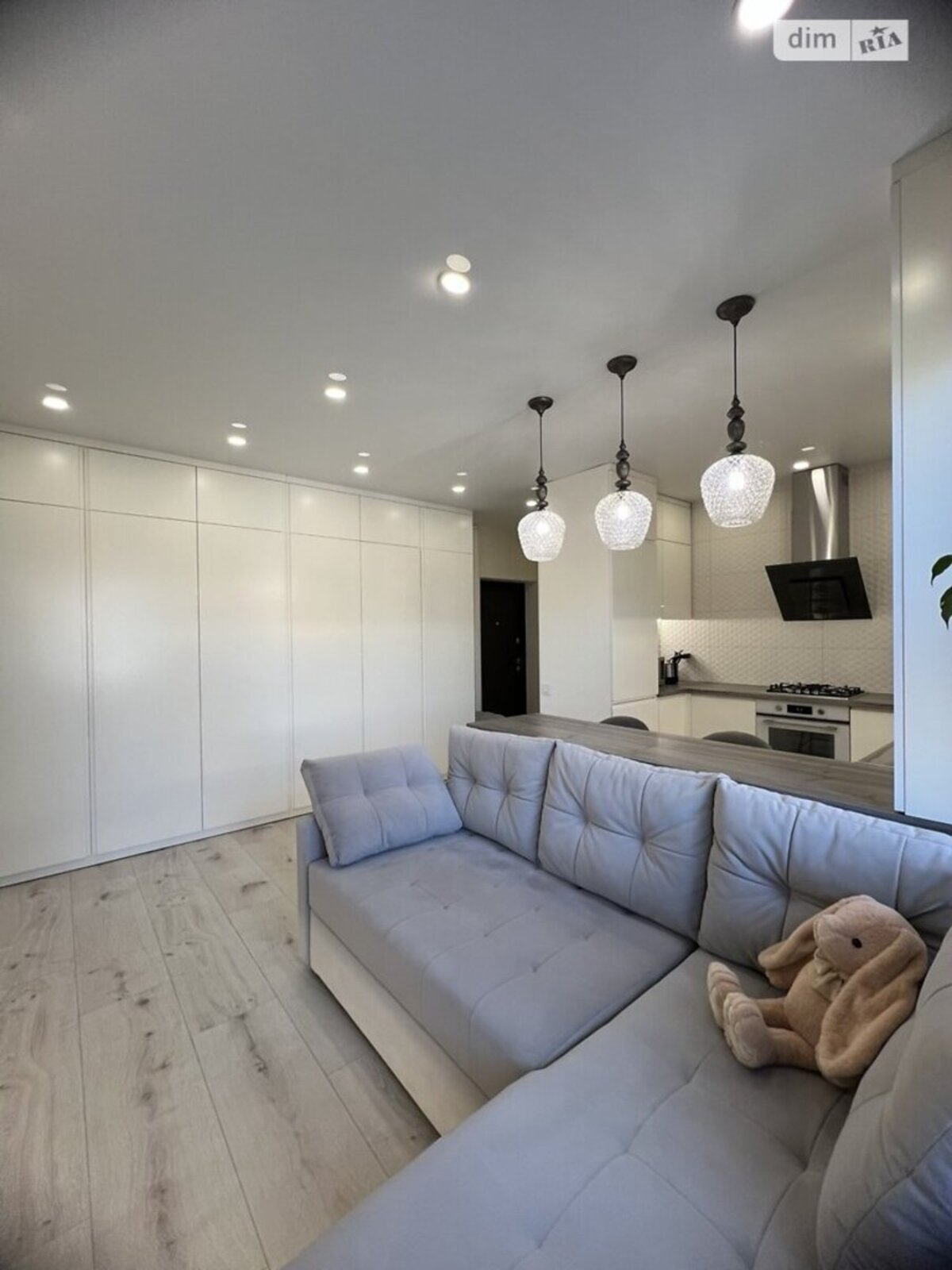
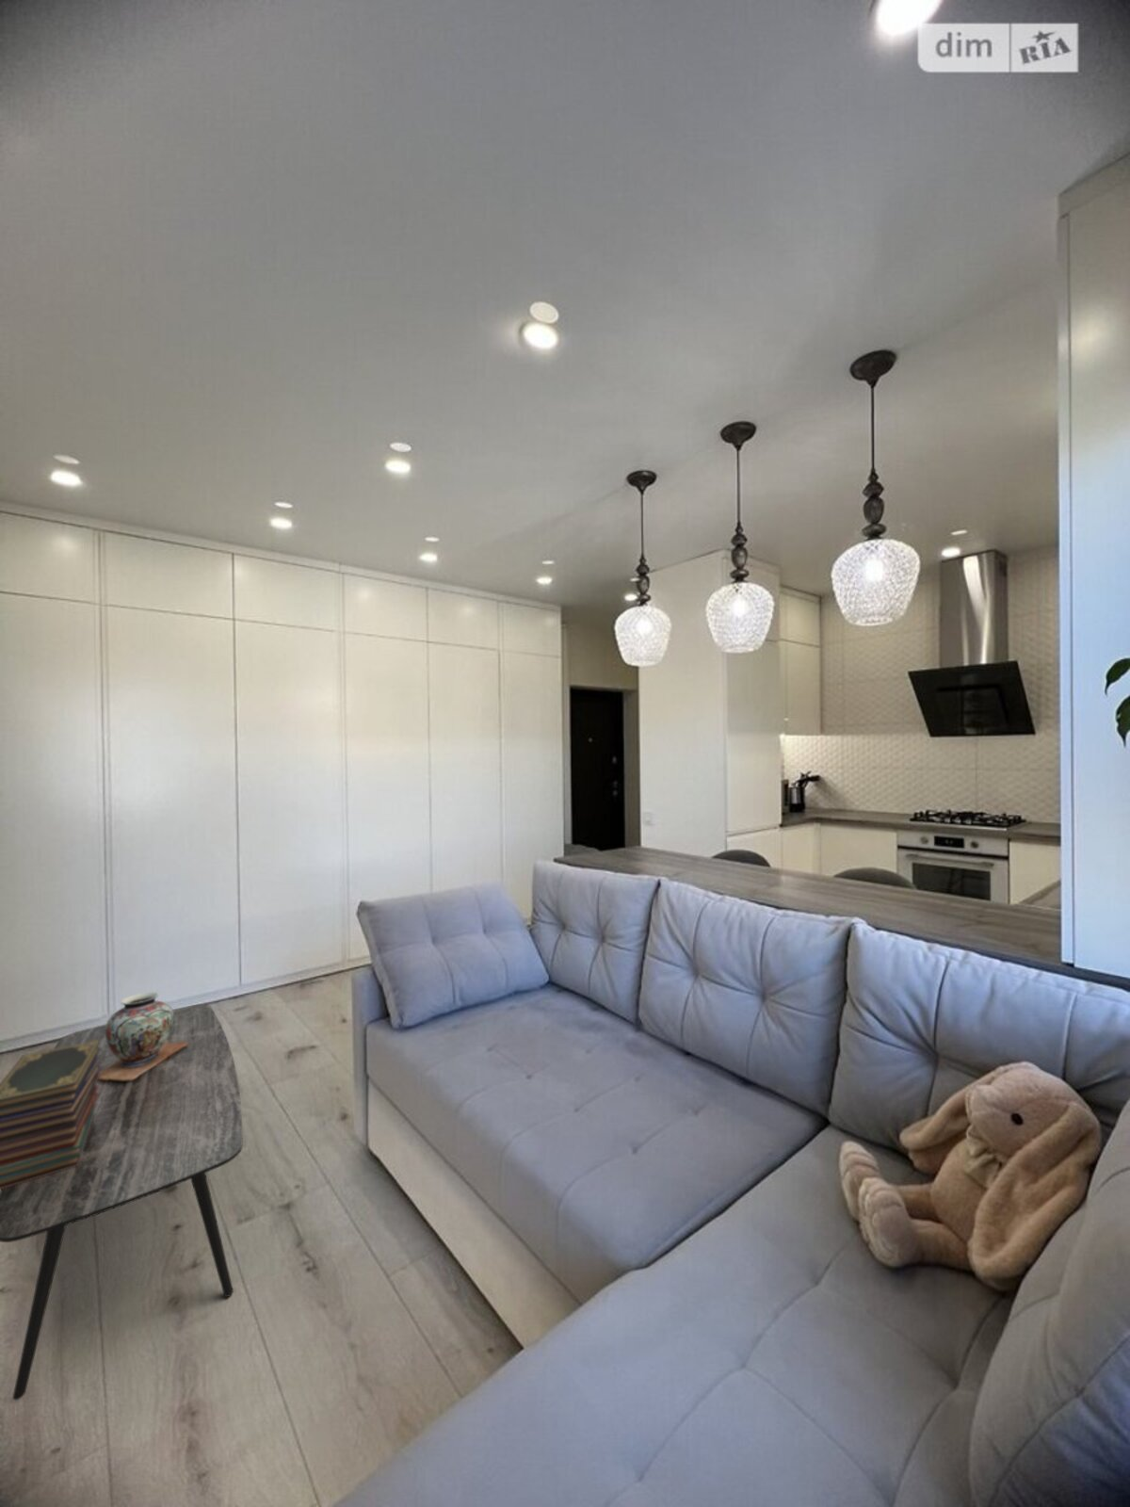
+ decorative vase [99,991,189,1081]
+ book stack [0,1039,102,1190]
+ coffee table [0,1003,243,1400]
